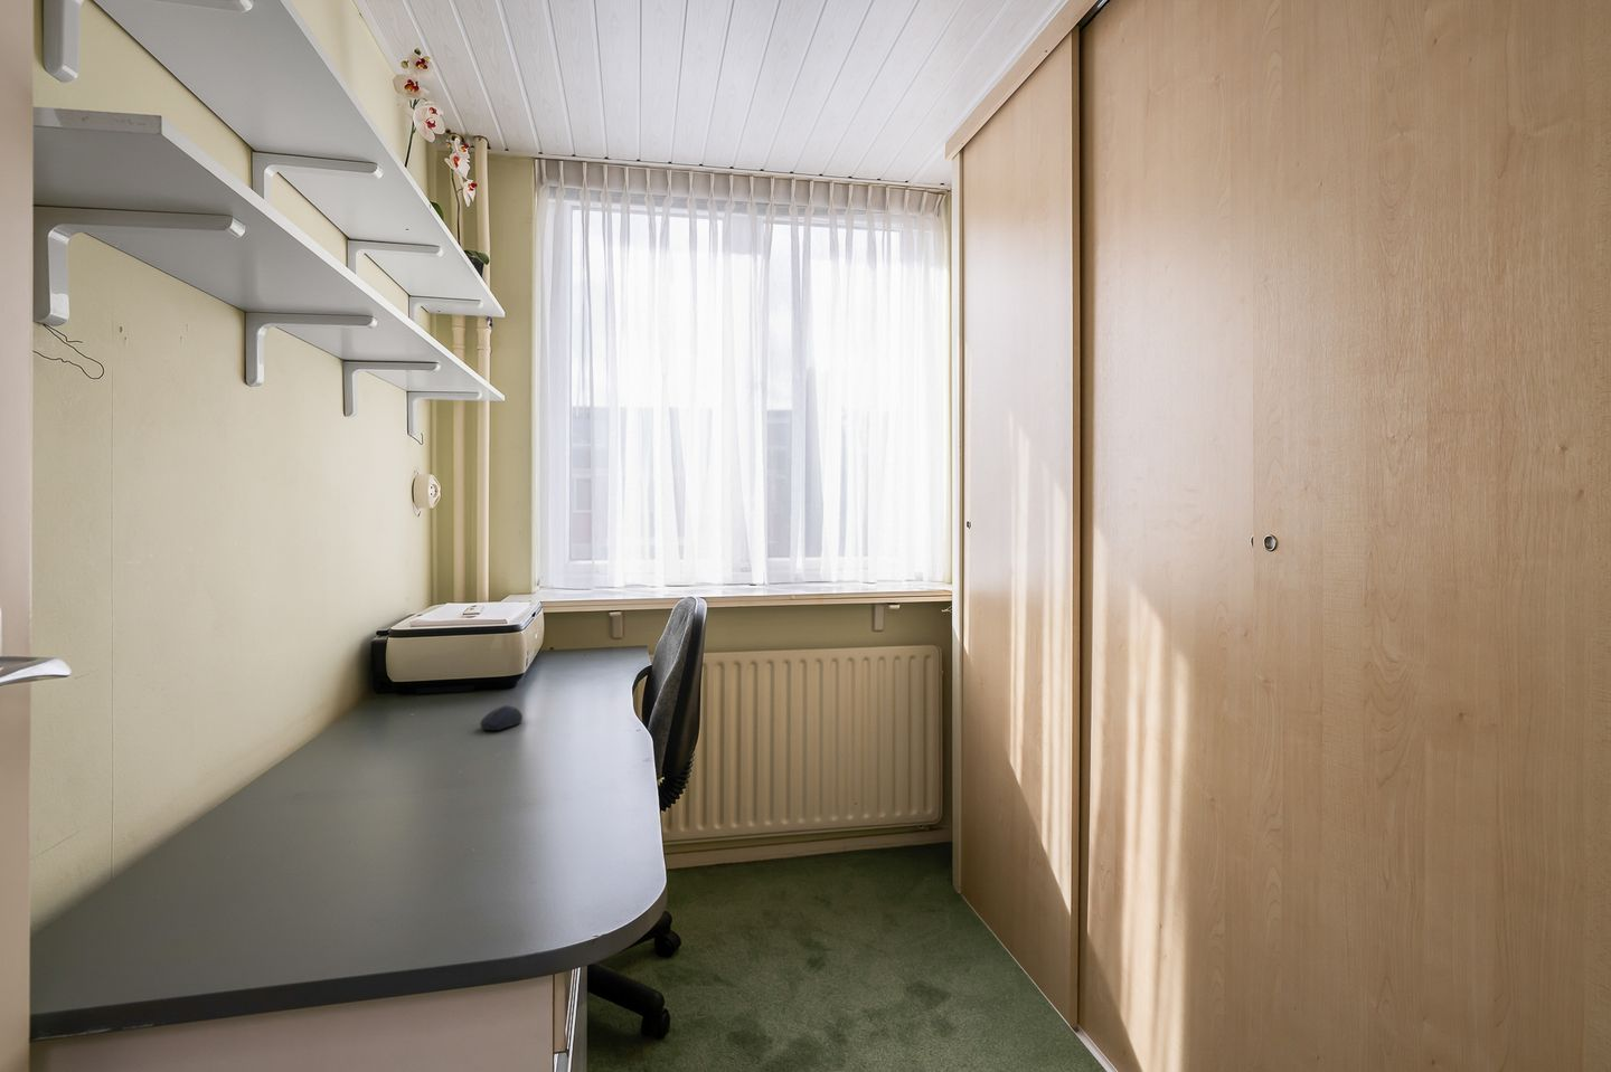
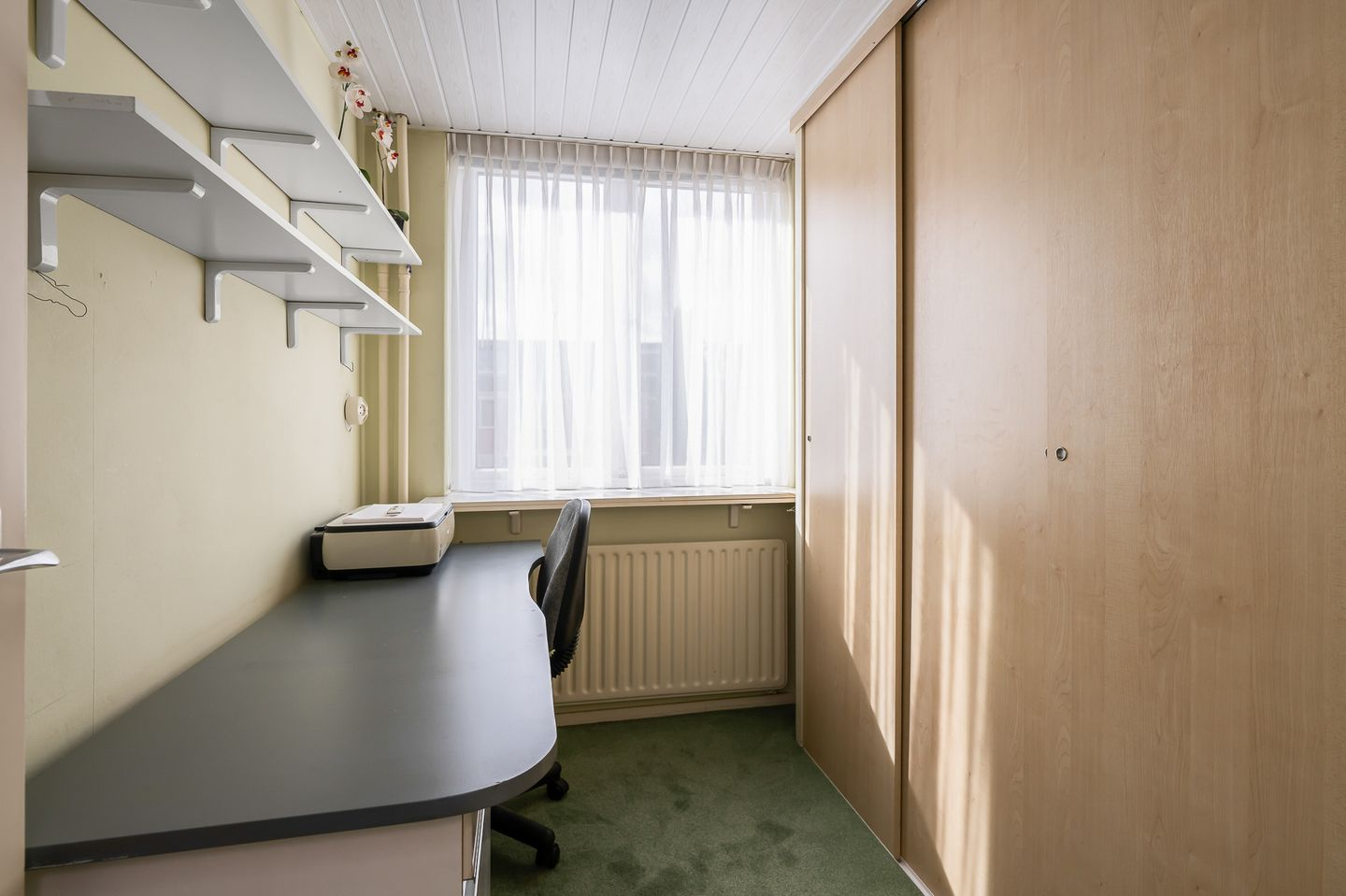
- computer mouse [479,705,523,731]
